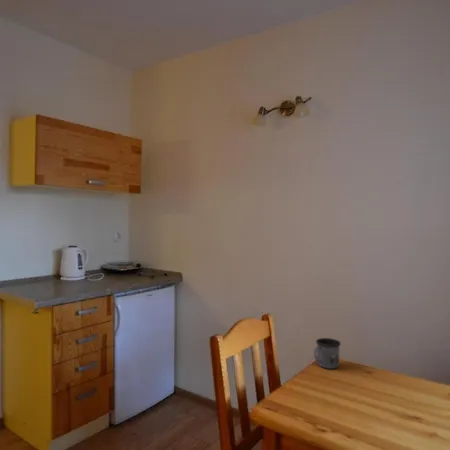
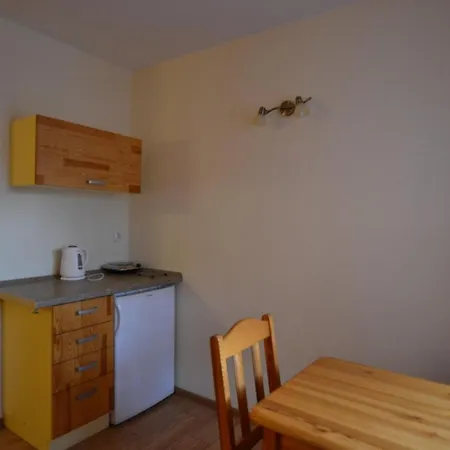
- mug [313,337,342,370]
